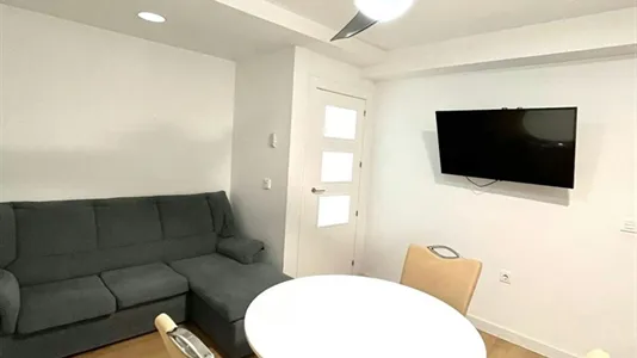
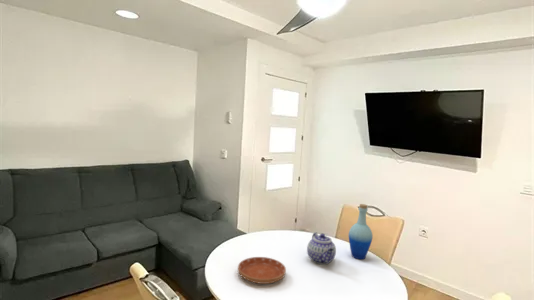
+ bottle [348,203,374,260]
+ teapot [306,231,337,265]
+ saucer [237,256,287,285]
